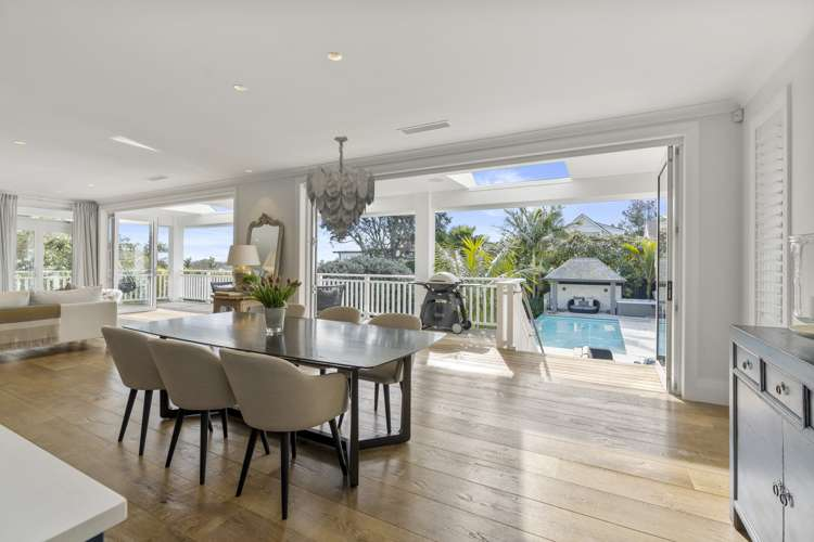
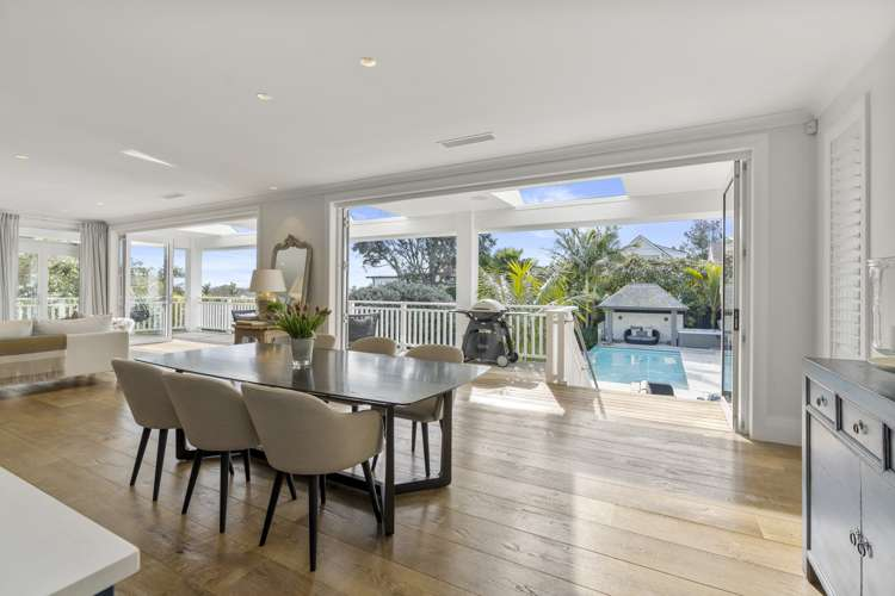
- chandelier [305,136,376,240]
